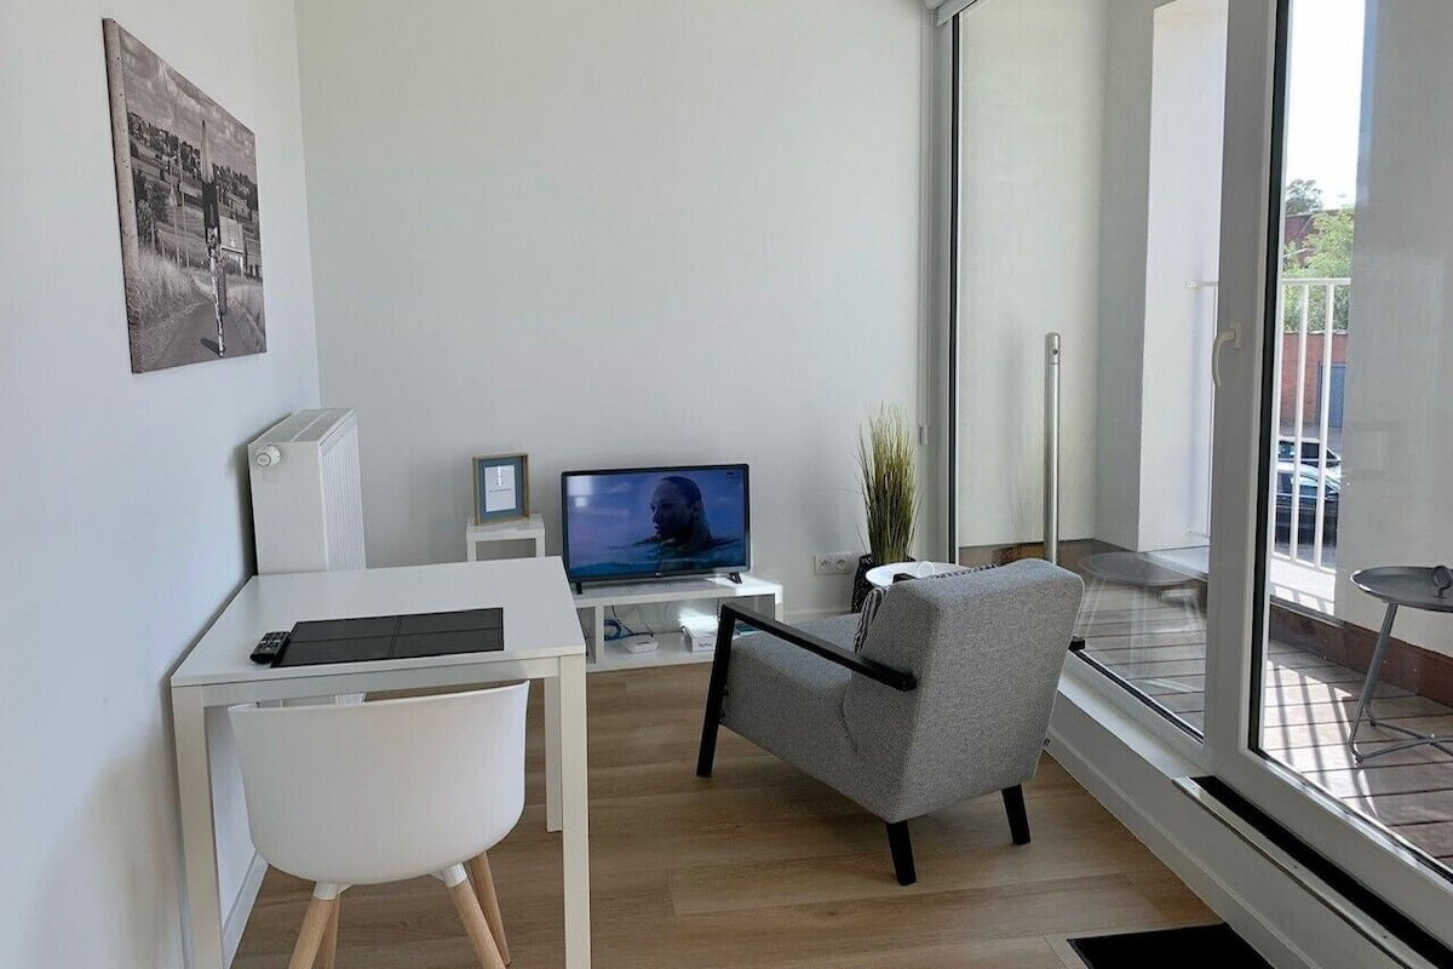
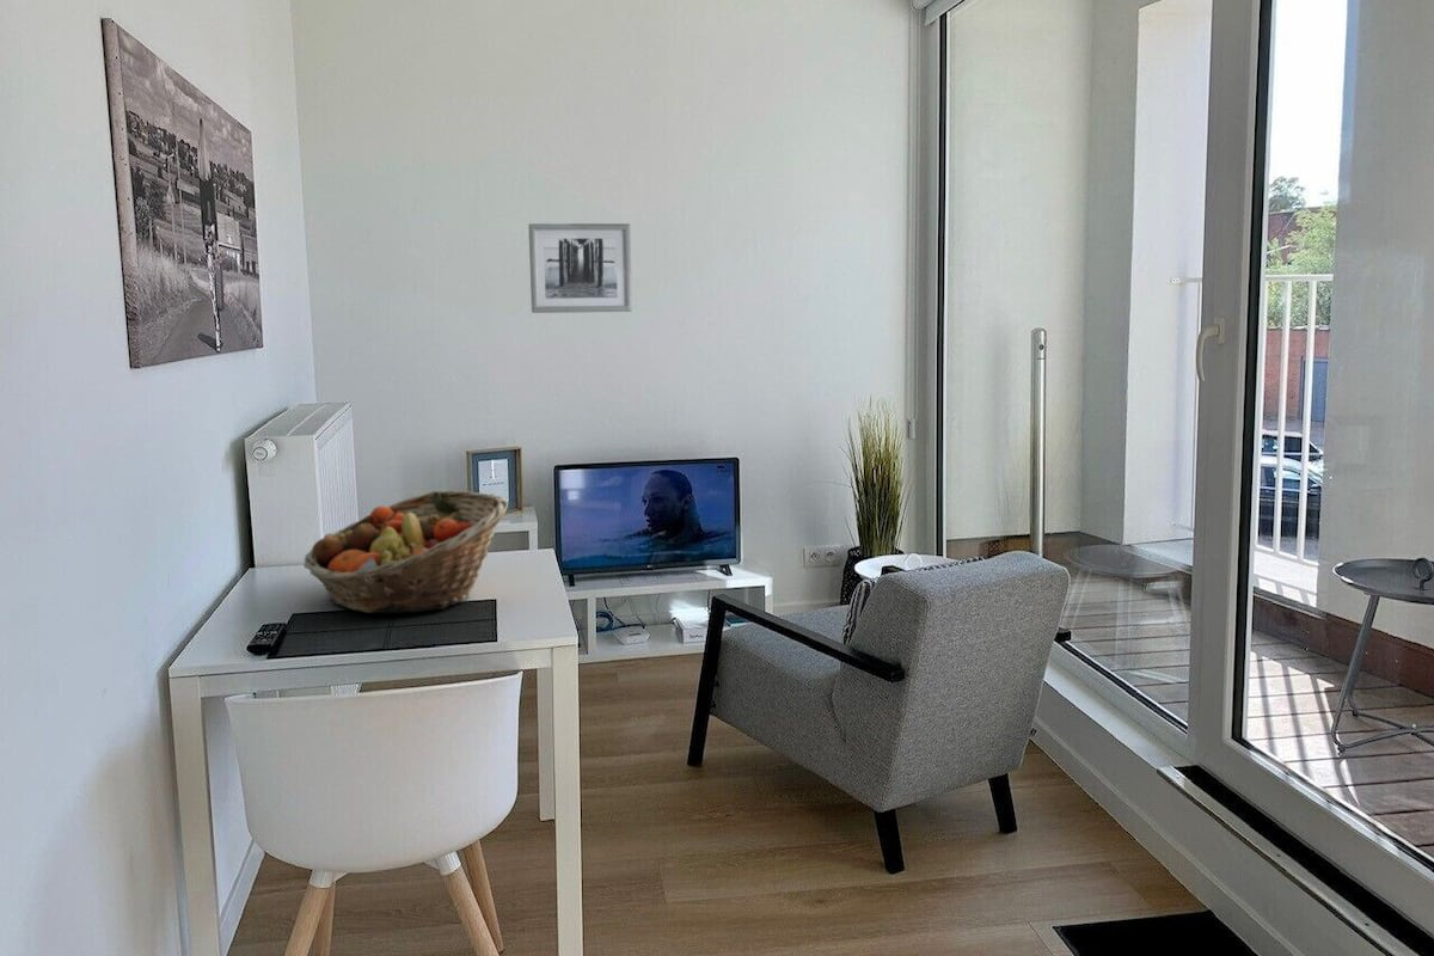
+ fruit basket [302,490,509,614]
+ wall art [527,222,633,314]
